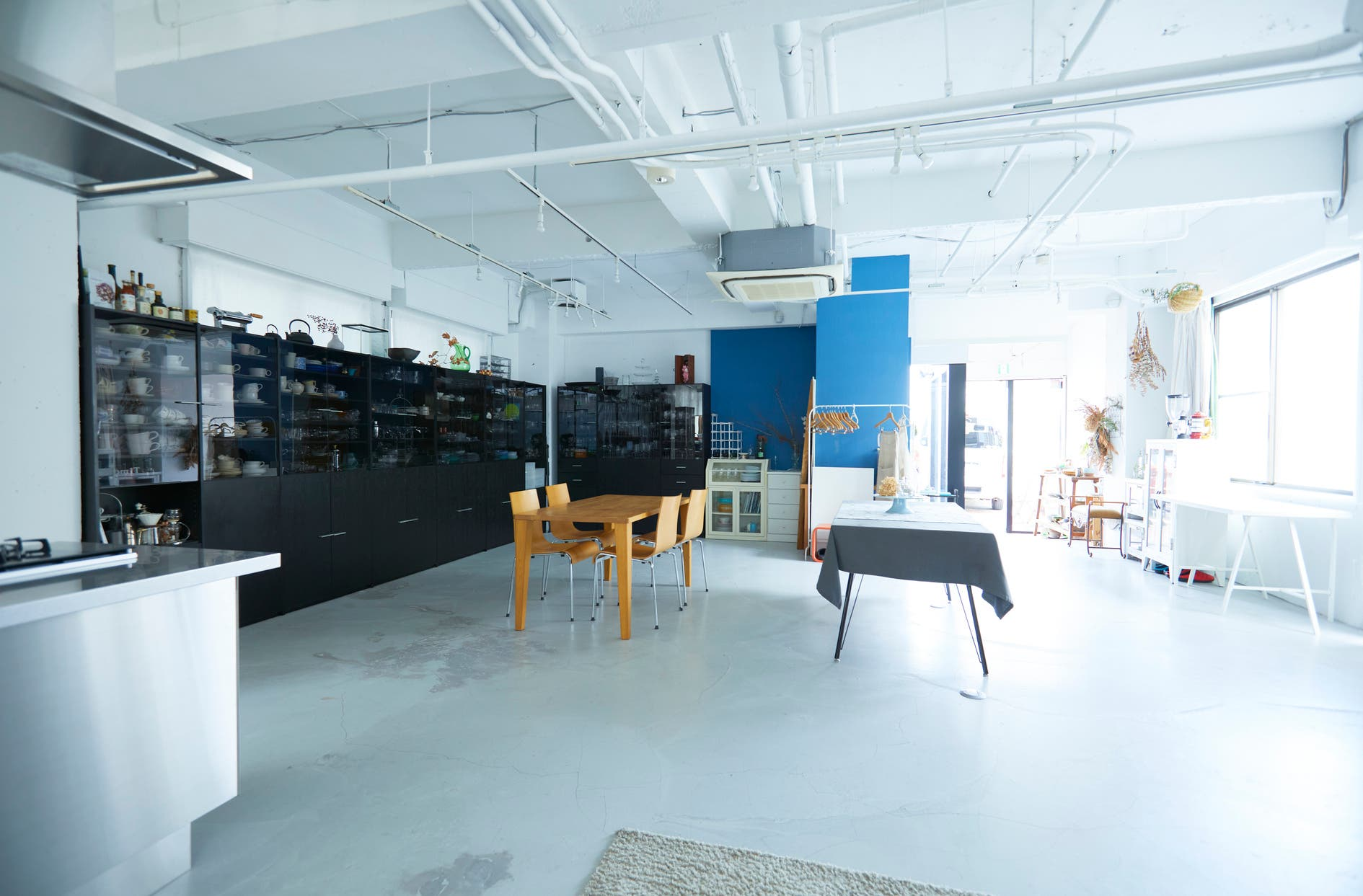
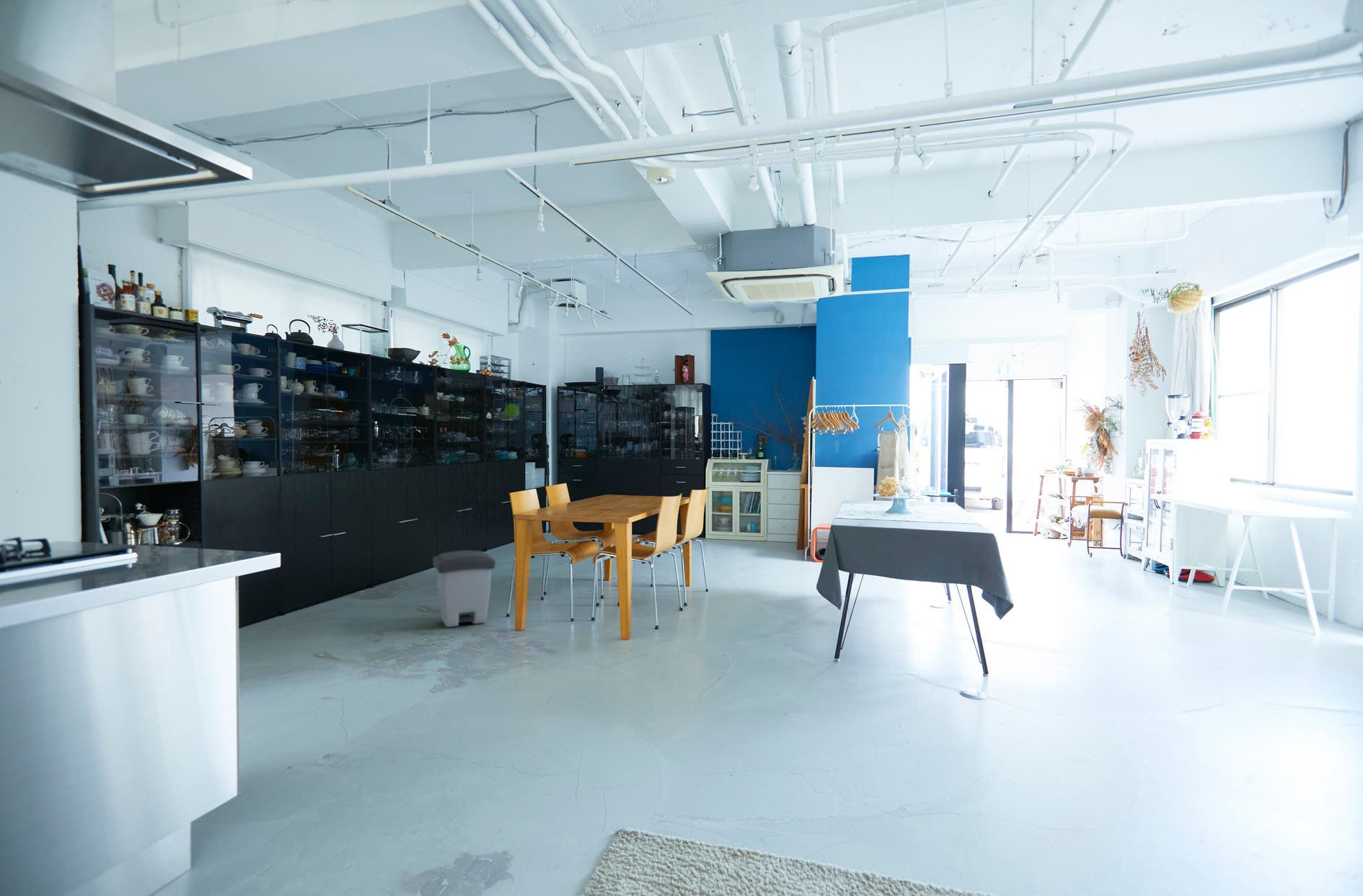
+ trash can [432,549,496,628]
